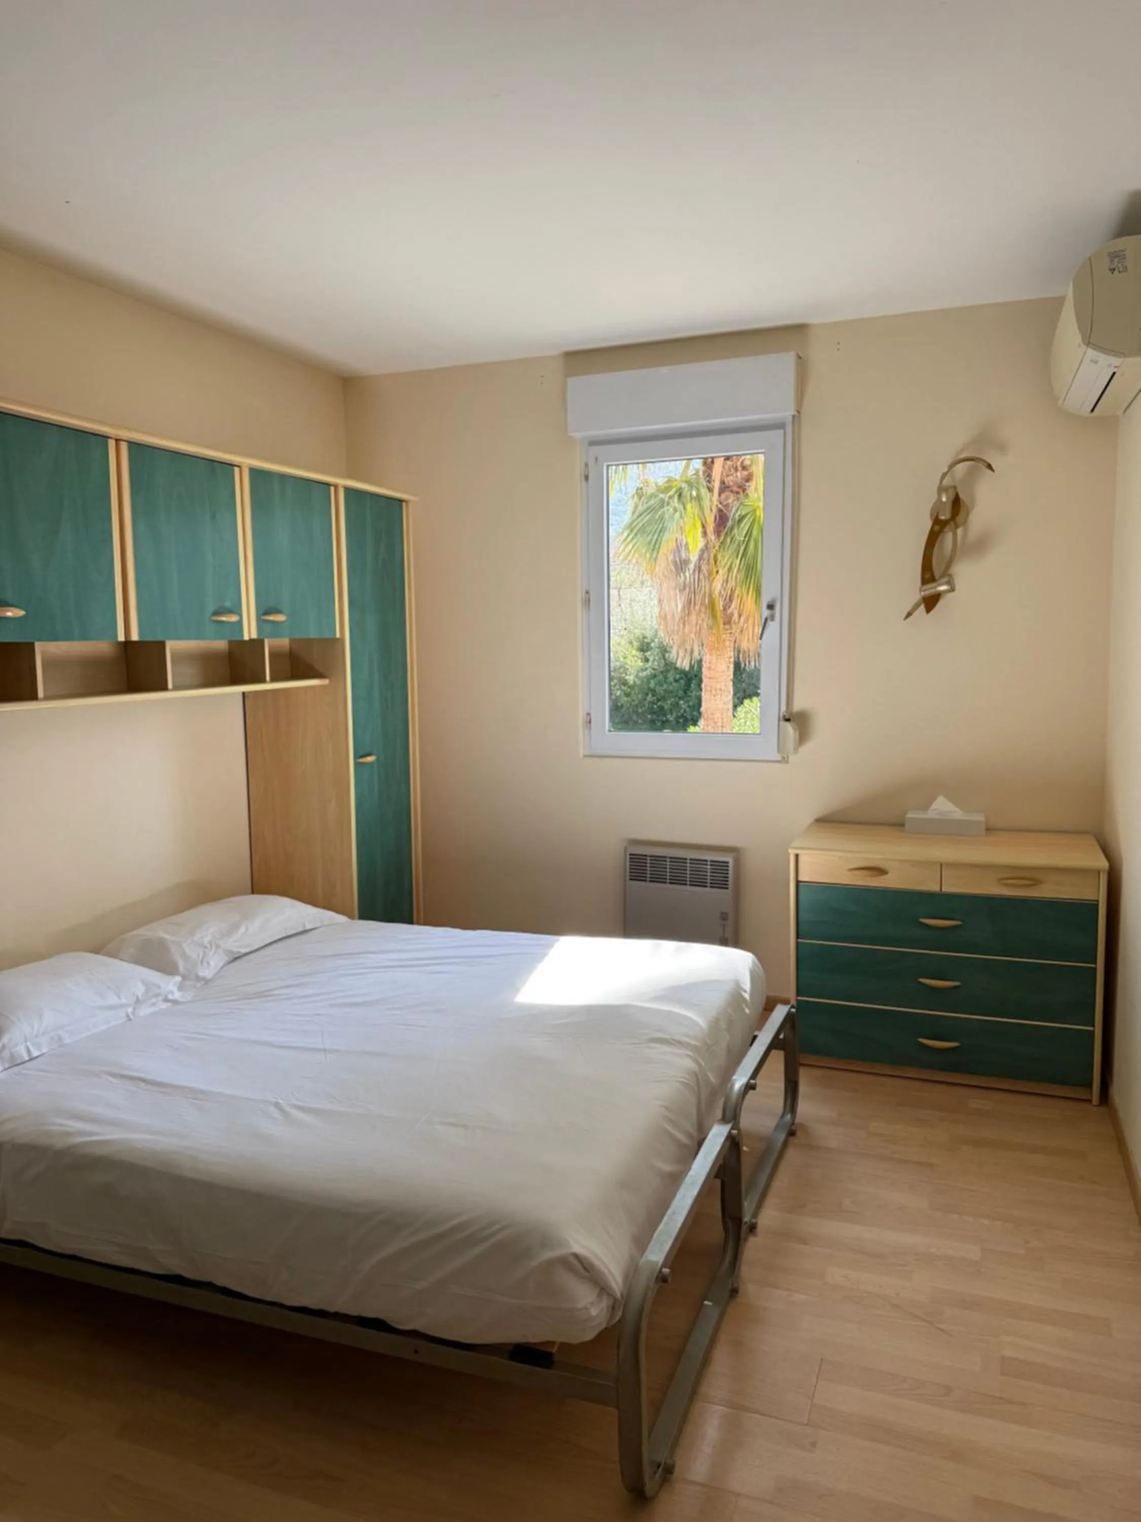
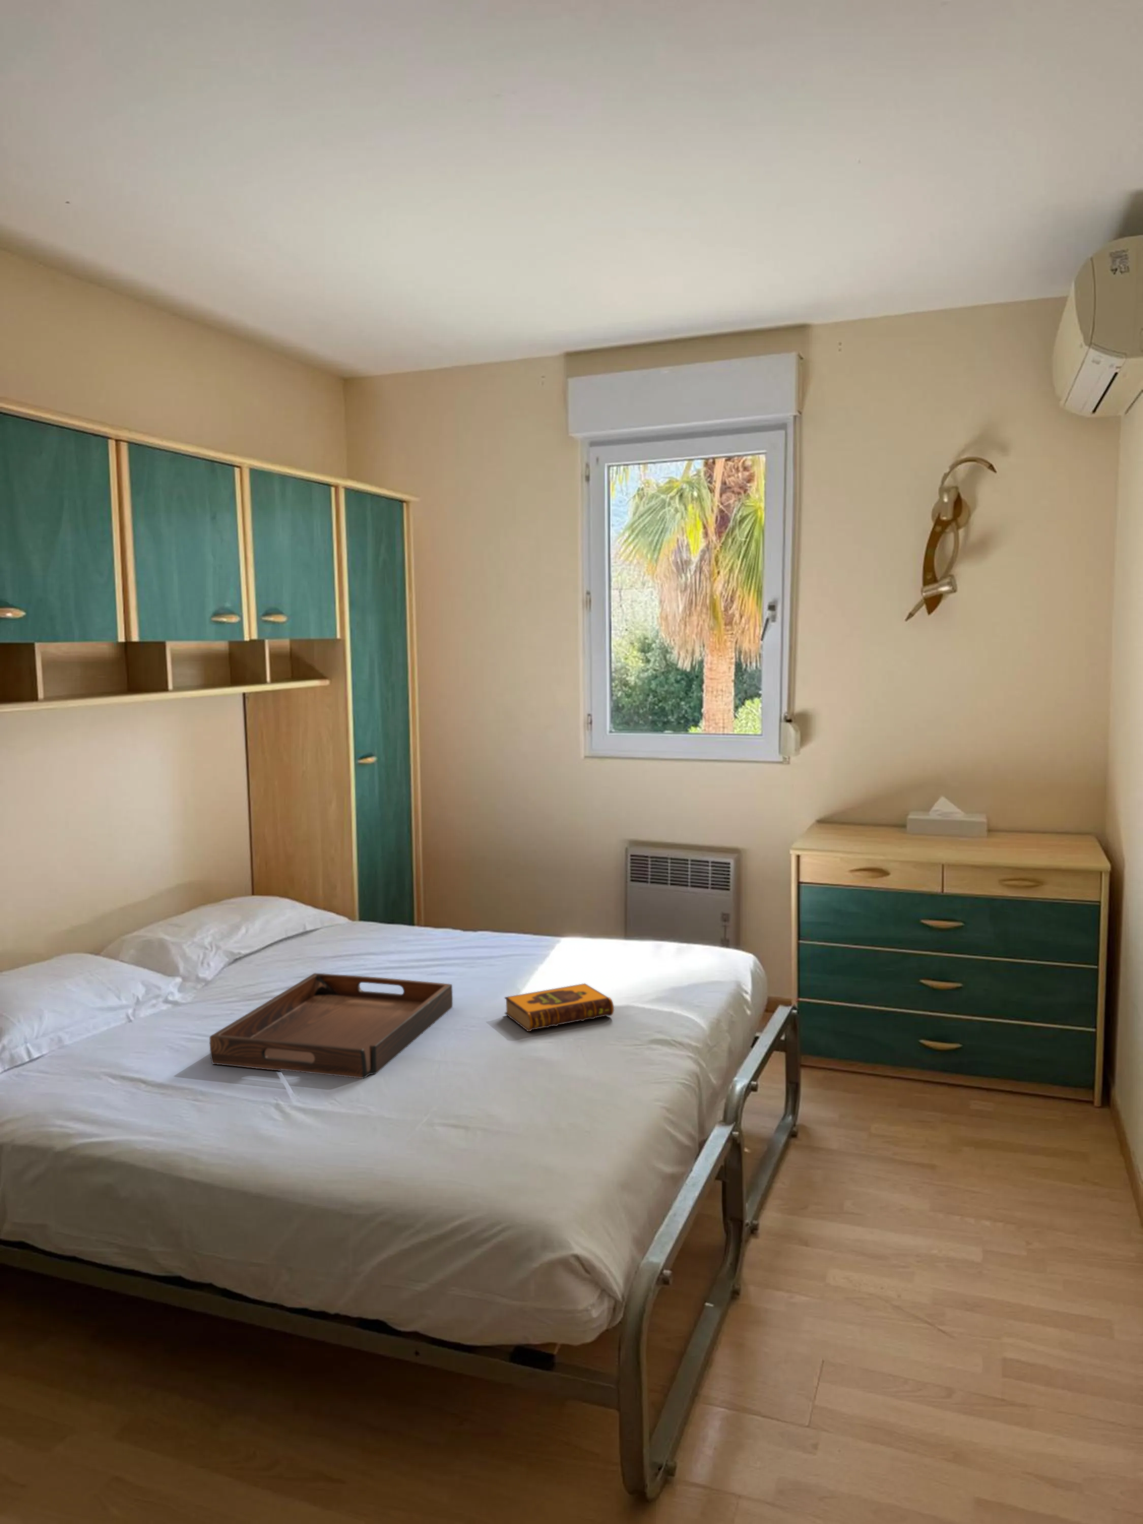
+ hardback book [504,983,615,1032]
+ serving tray [209,973,453,1079]
